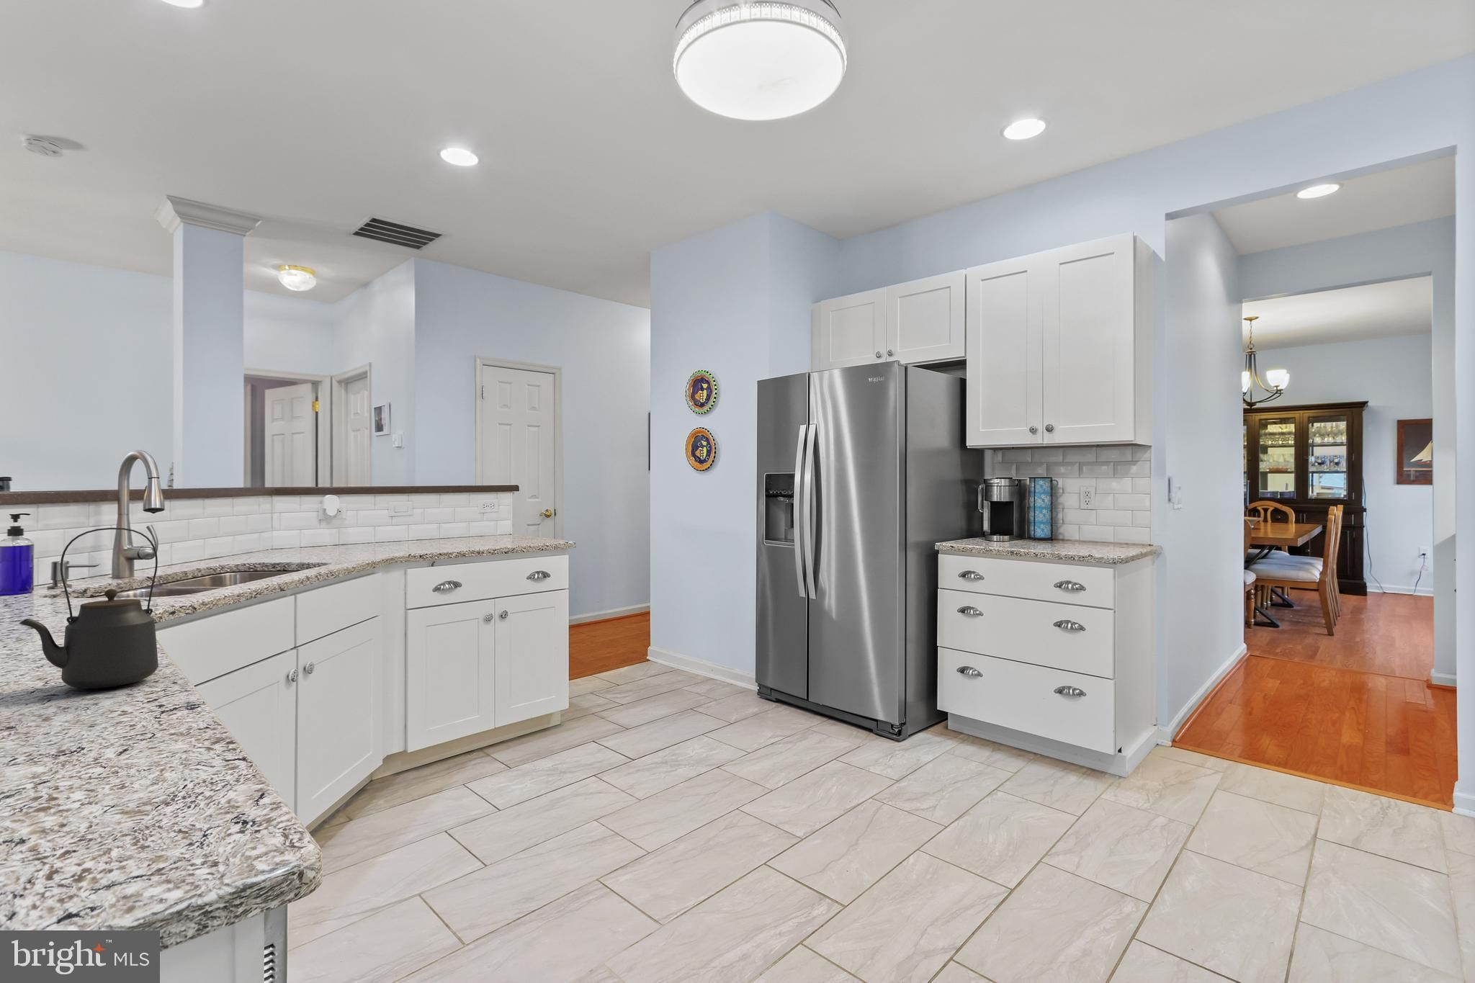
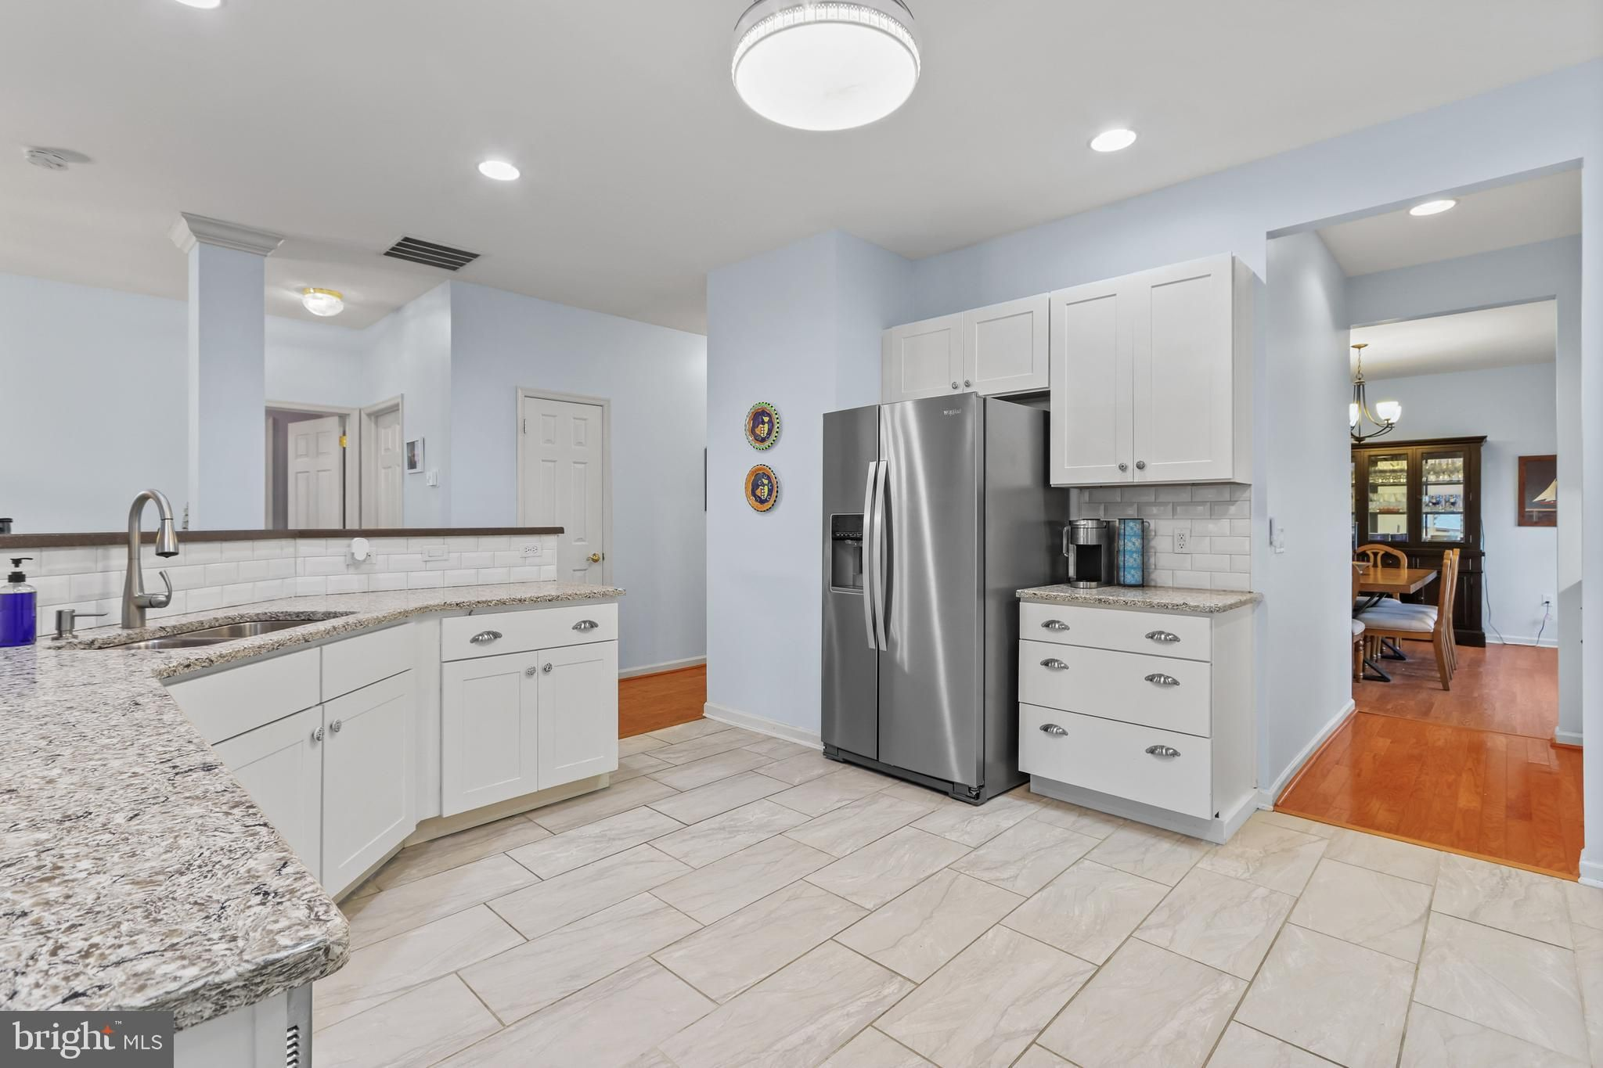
- kettle [19,527,159,689]
